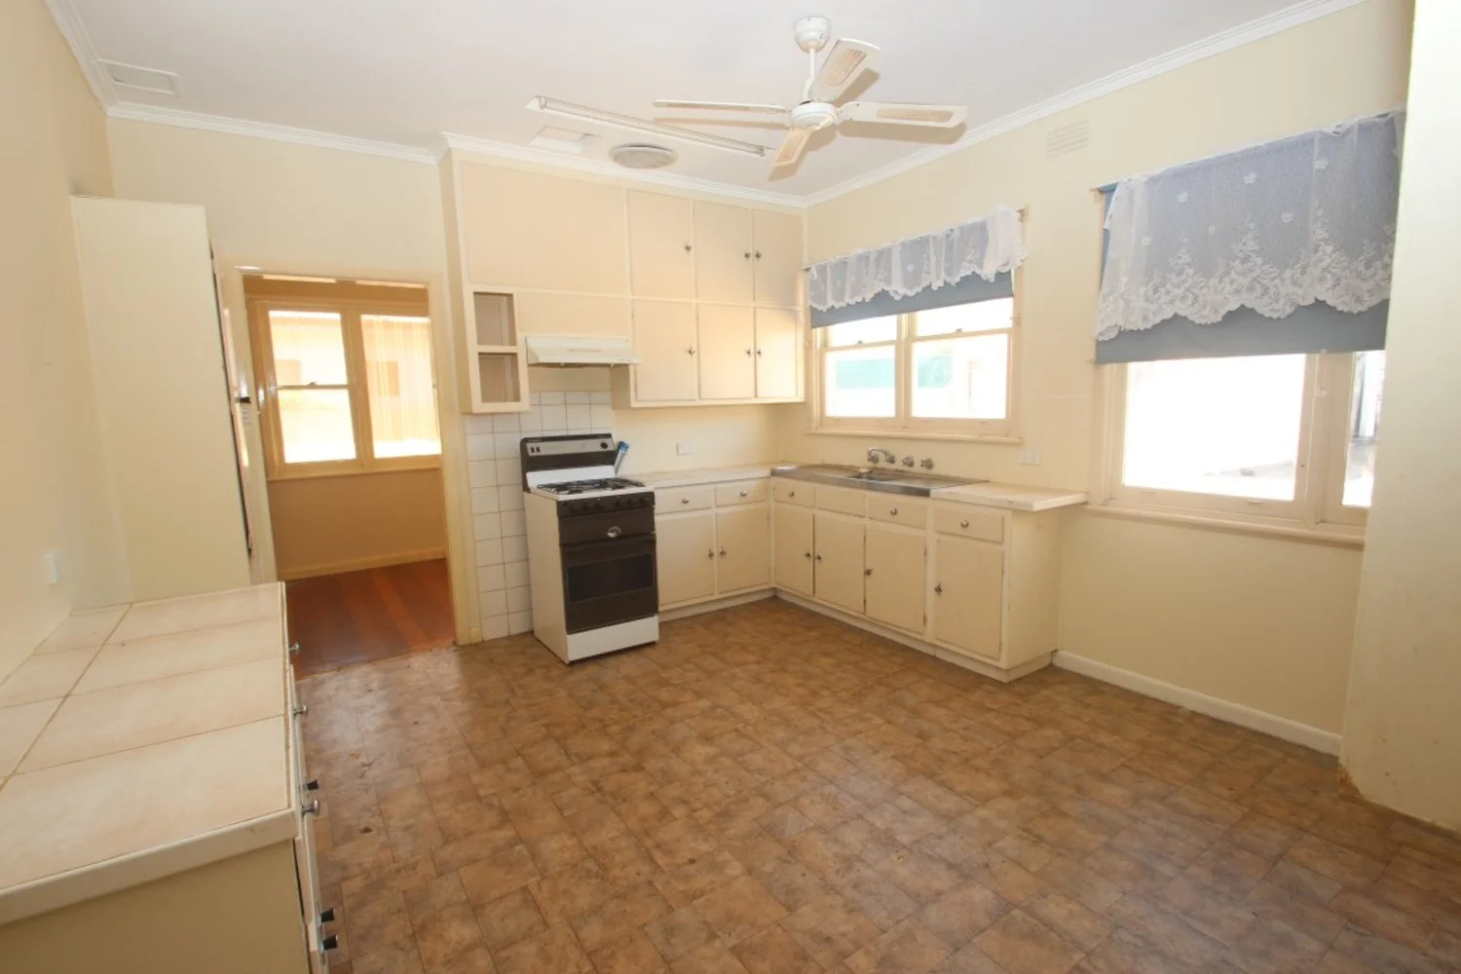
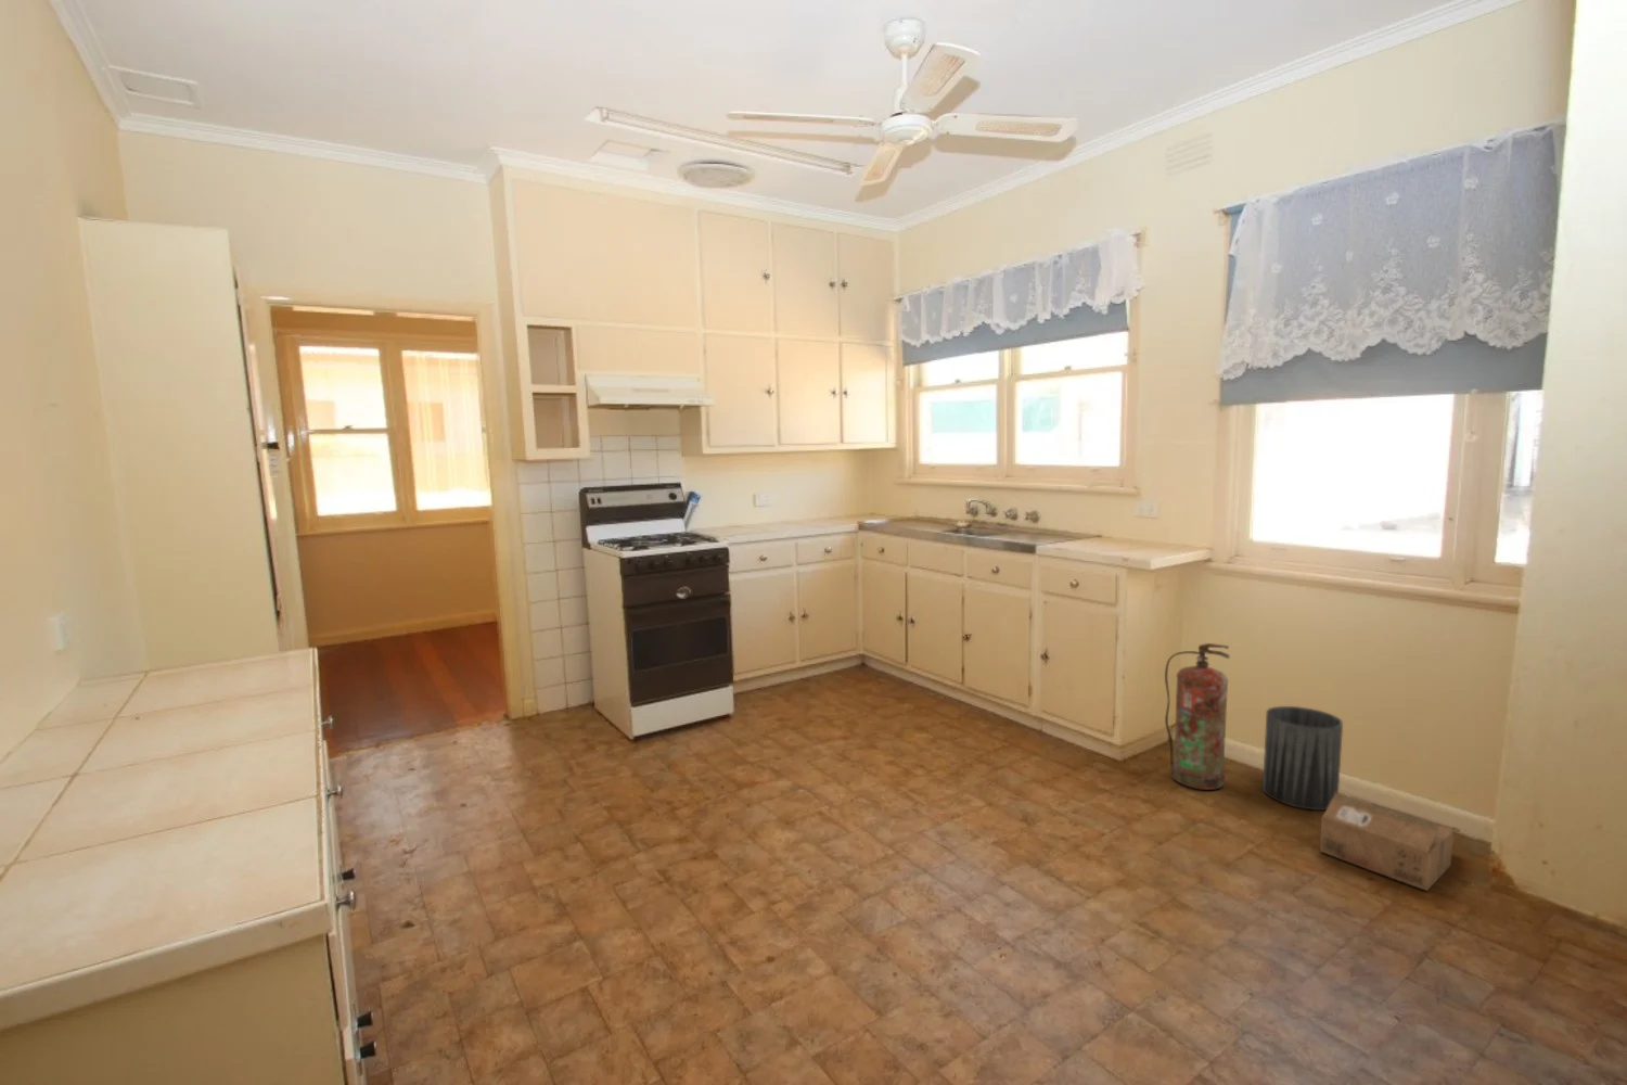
+ fire extinguisher [1163,642,1231,791]
+ trash can [1261,705,1344,811]
+ cardboard box [1320,792,1462,892]
